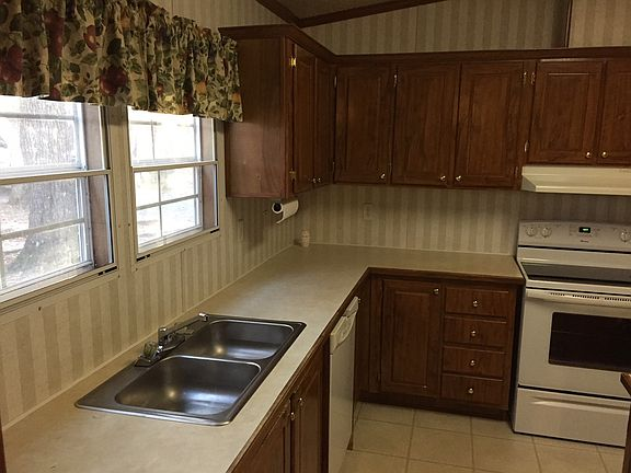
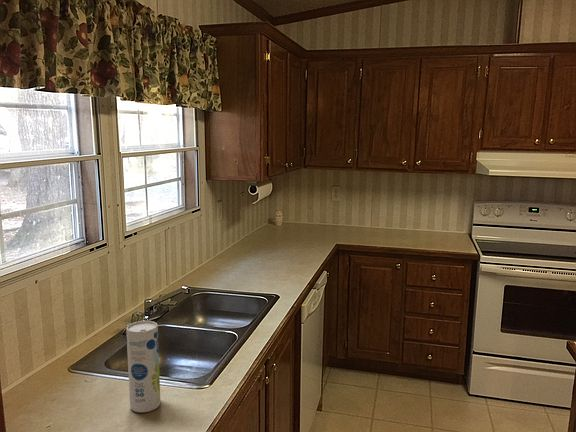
+ canister [125,320,161,413]
